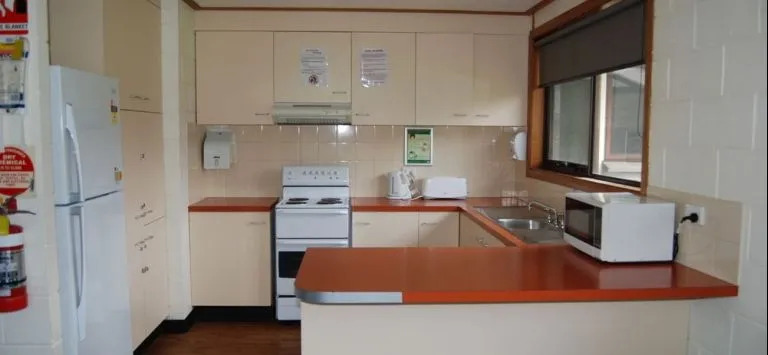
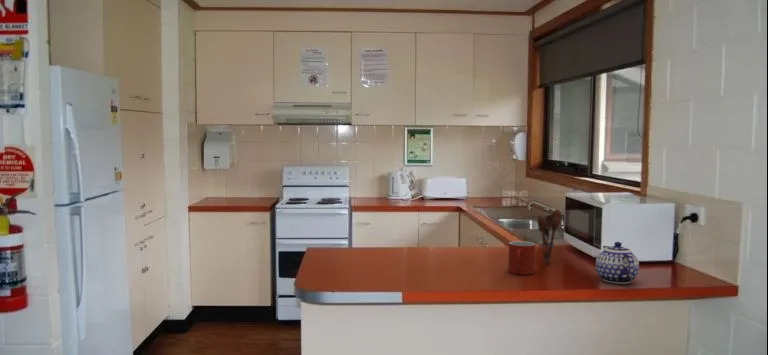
+ utensil holder [537,209,563,265]
+ mug [507,240,536,276]
+ teapot [595,241,640,285]
